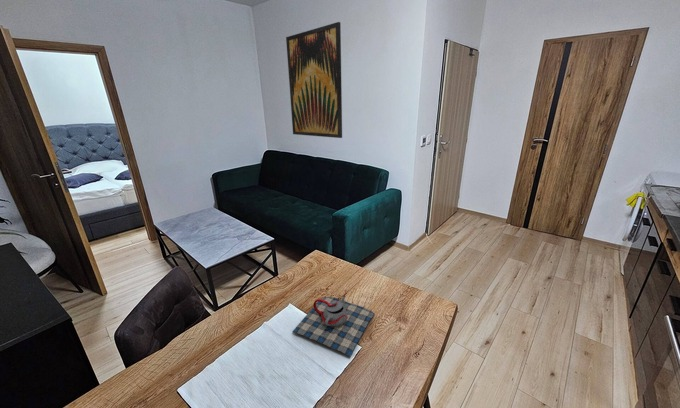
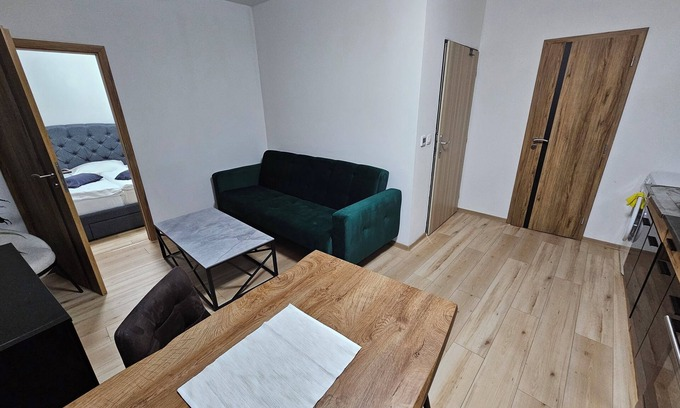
- wall art [285,21,343,139]
- teapot [291,289,376,358]
